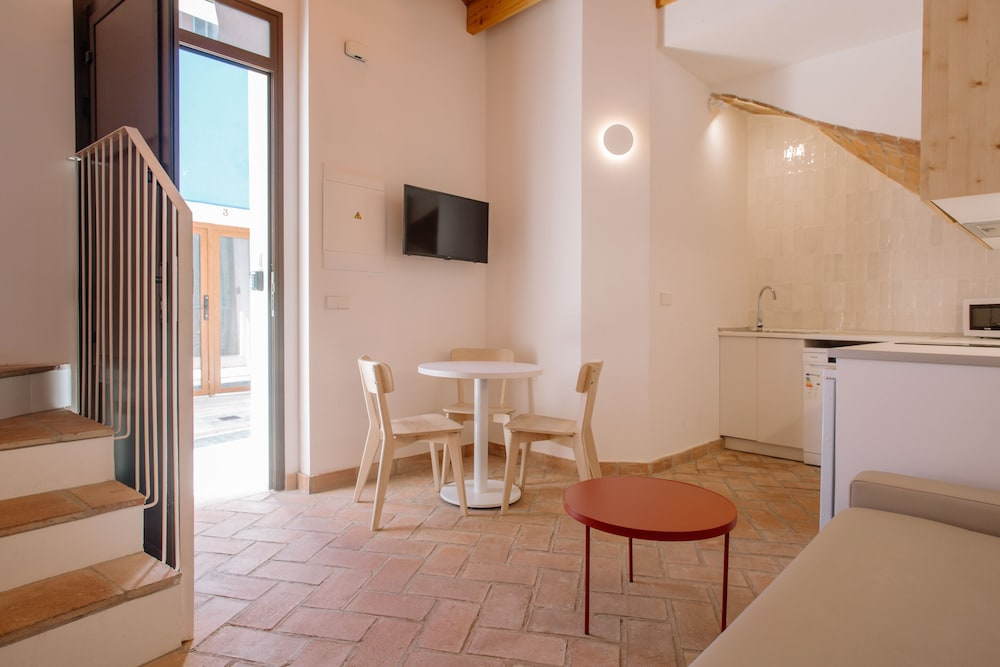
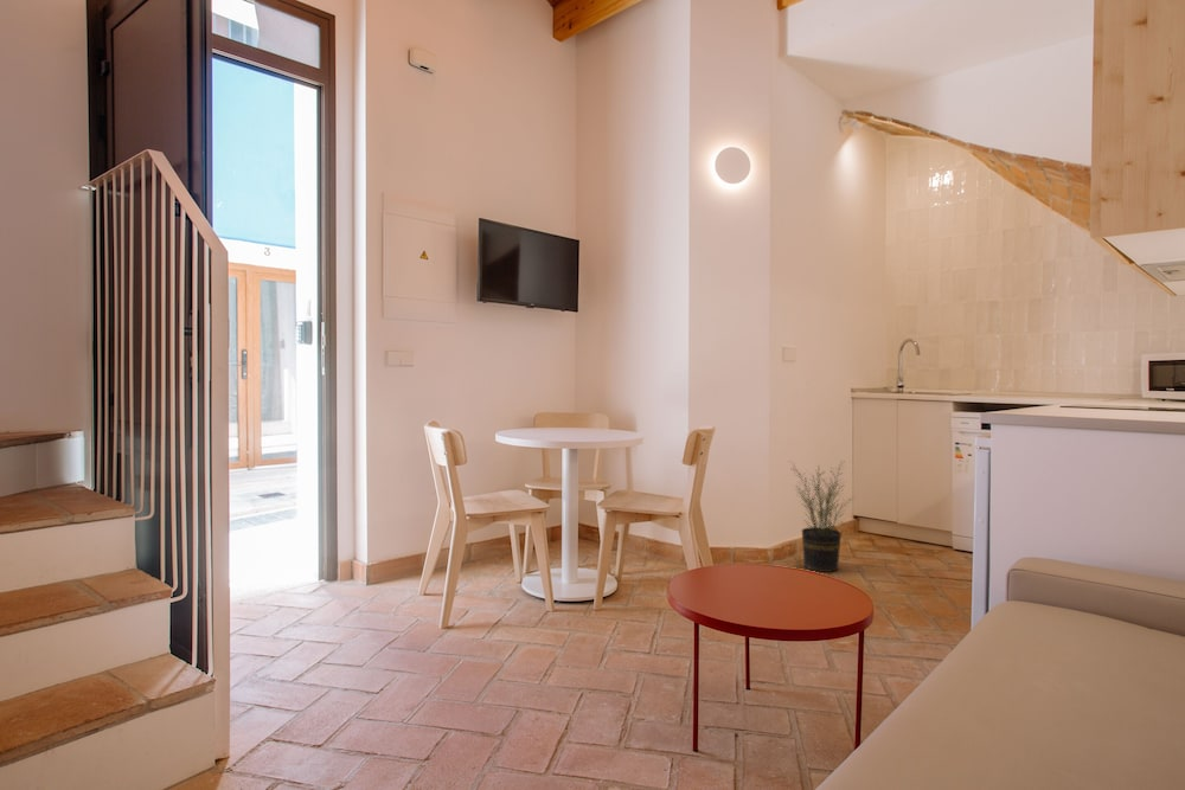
+ potted plant [789,461,858,573]
